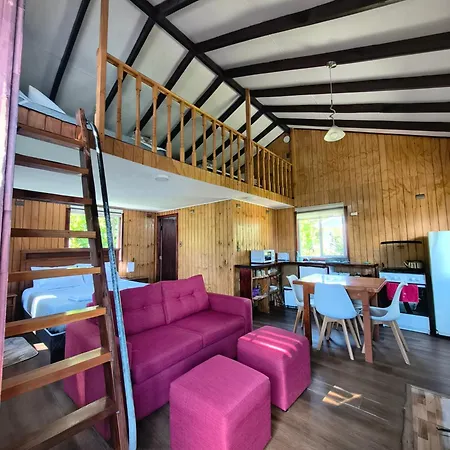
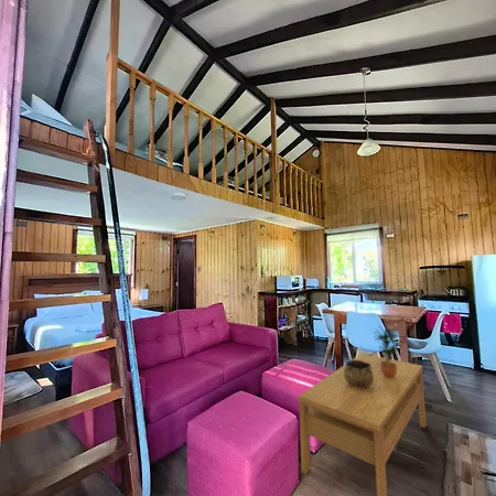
+ decorative bowl [344,359,374,388]
+ coffee table [298,353,427,496]
+ potted plant [374,325,400,378]
